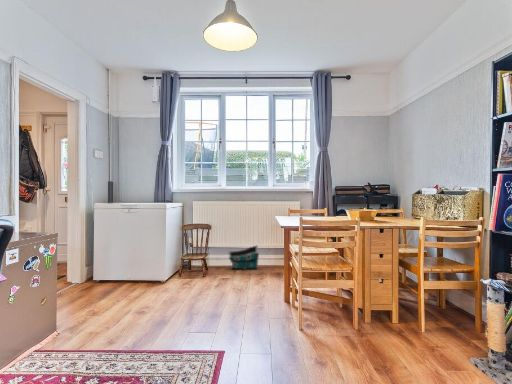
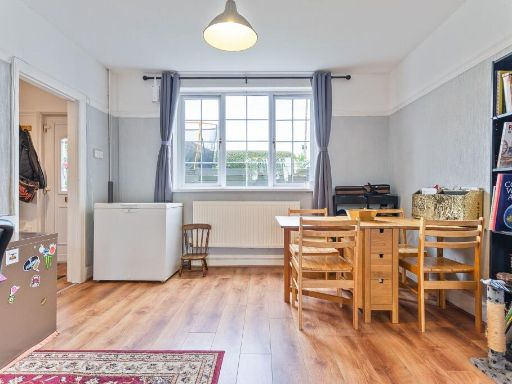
- toy house [227,244,260,270]
